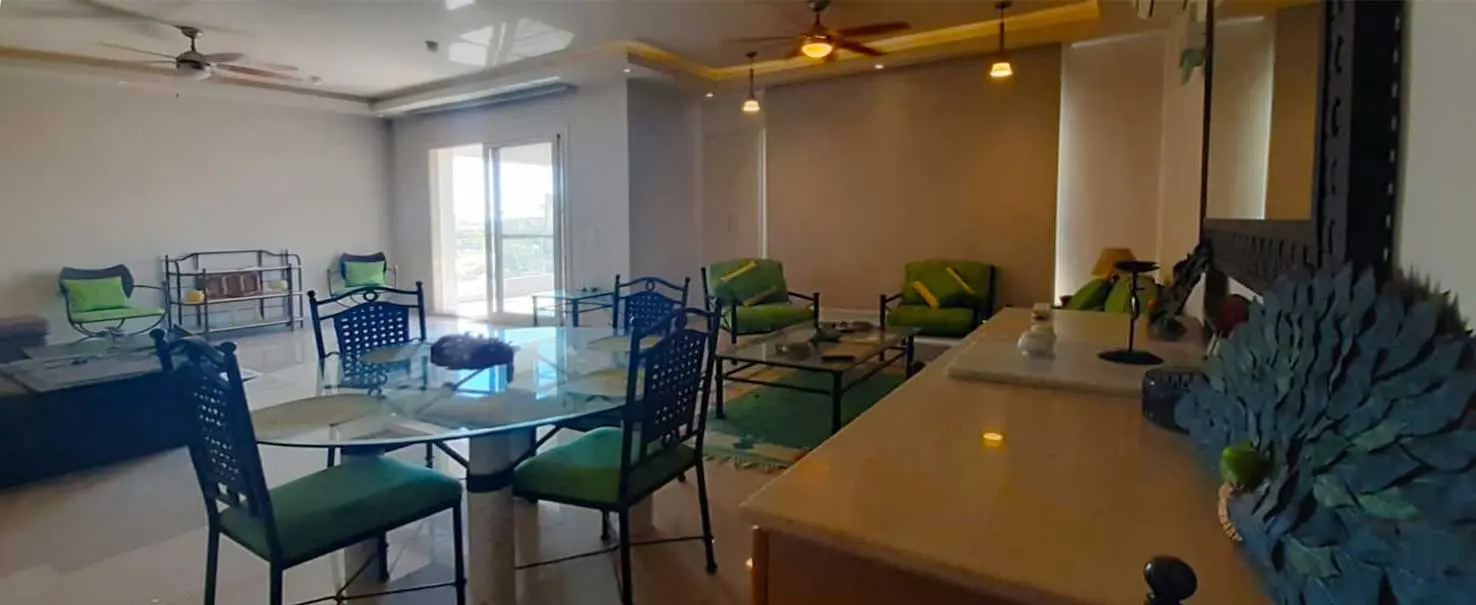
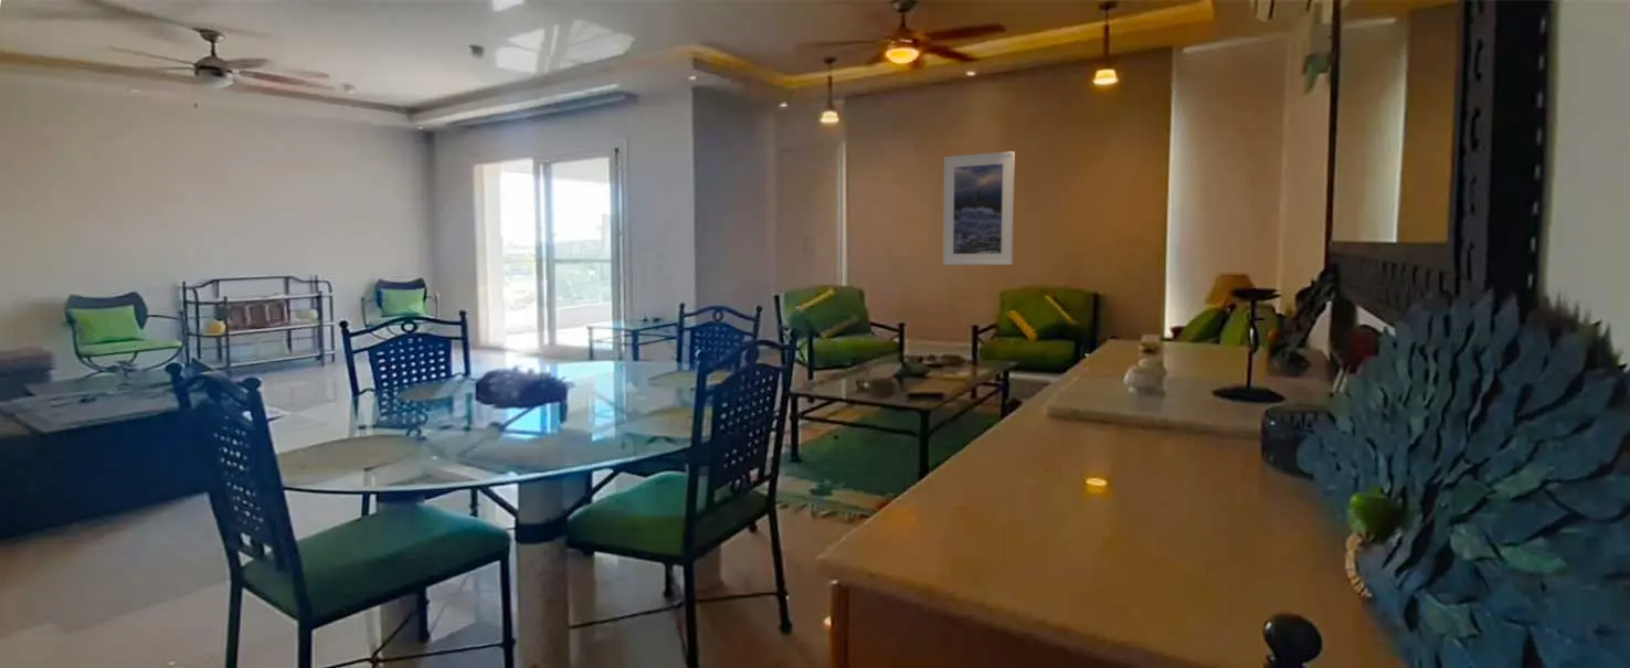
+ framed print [942,150,1016,266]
